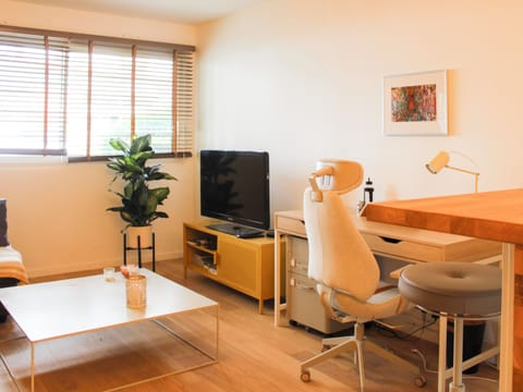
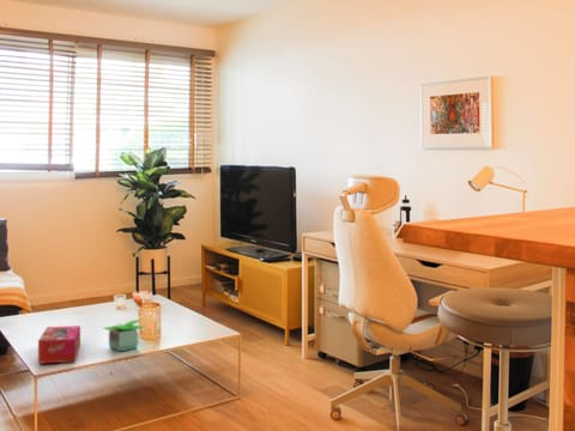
+ tissue box [37,324,81,365]
+ potted plant [102,318,145,353]
